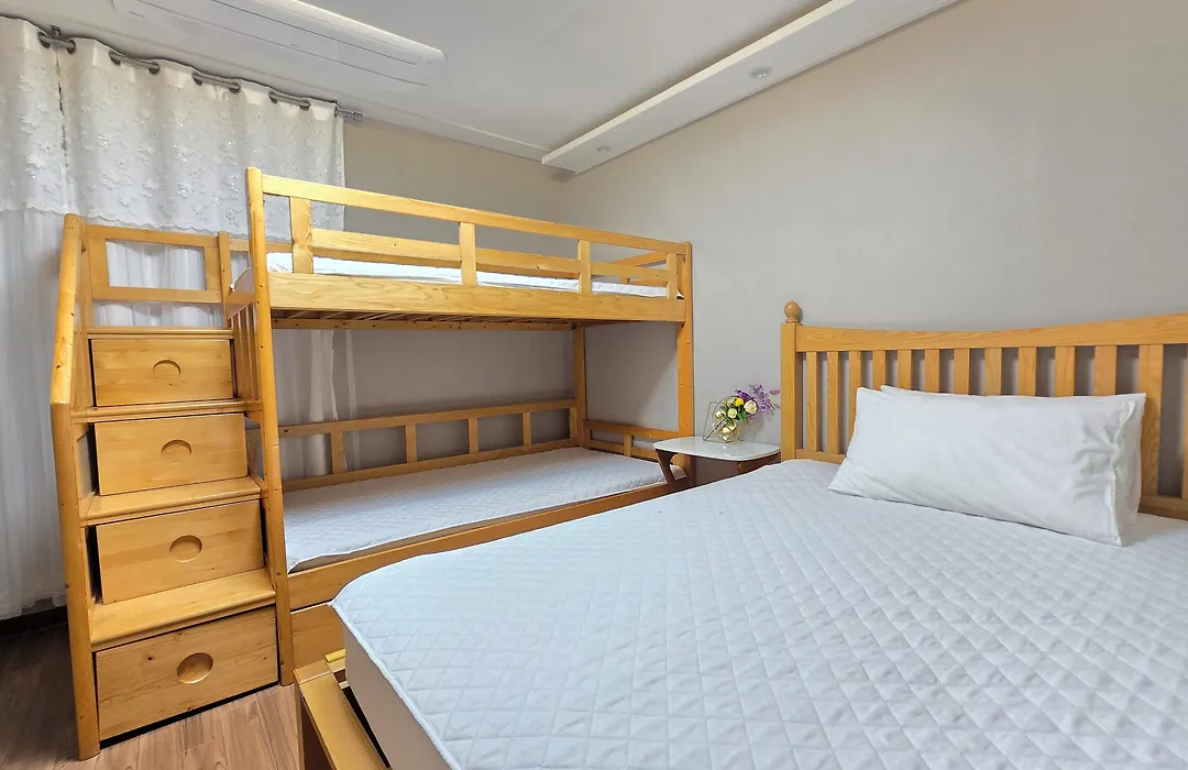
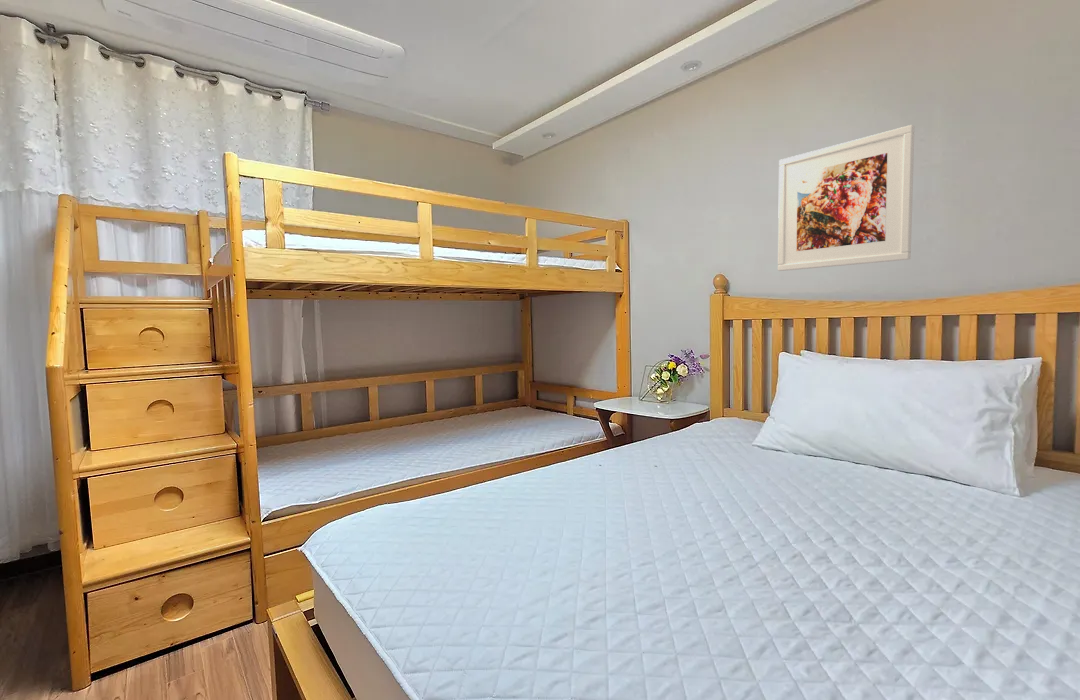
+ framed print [777,124,915,272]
